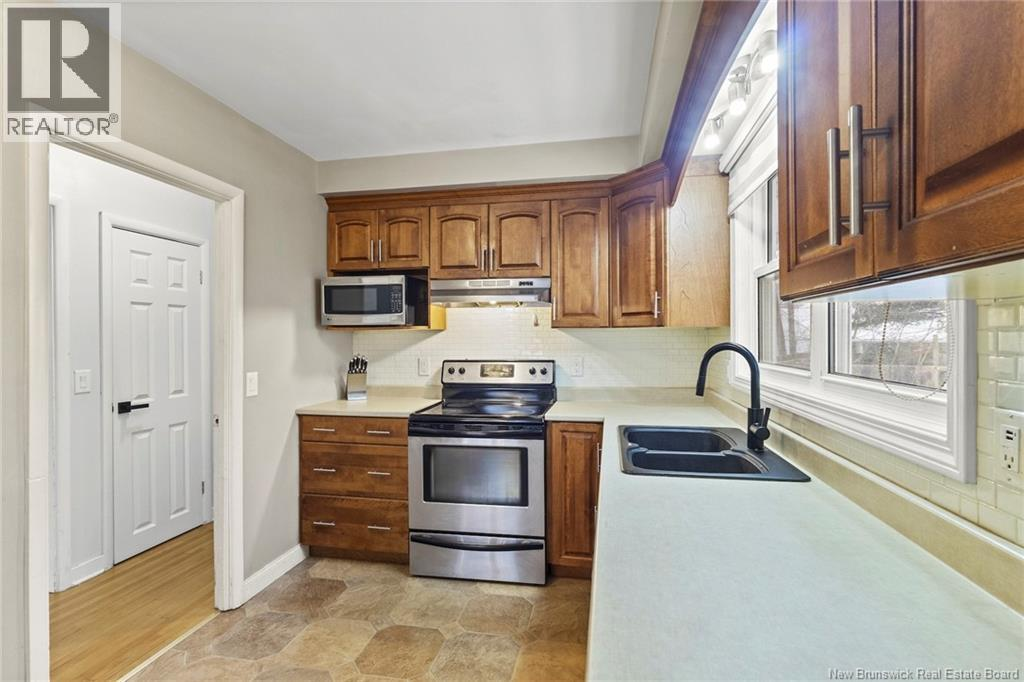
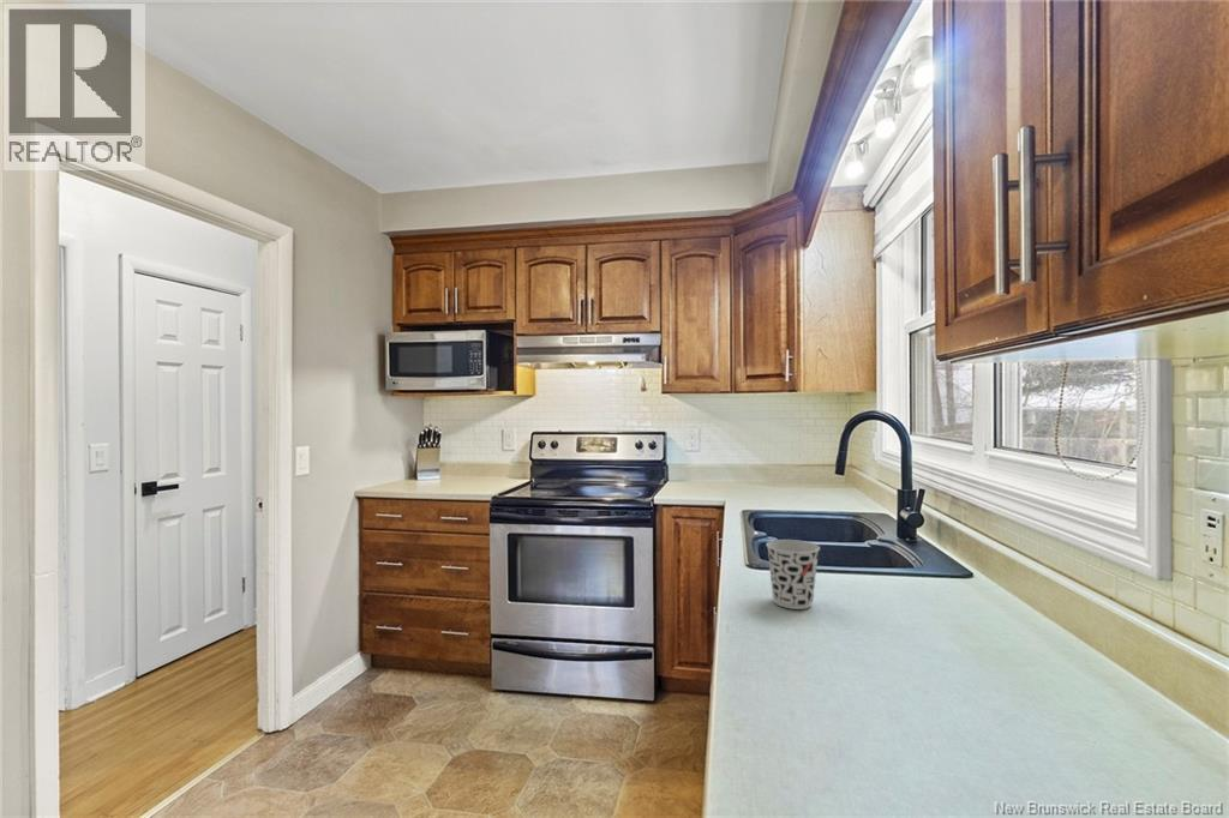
+ cup [765,539,821,611]
